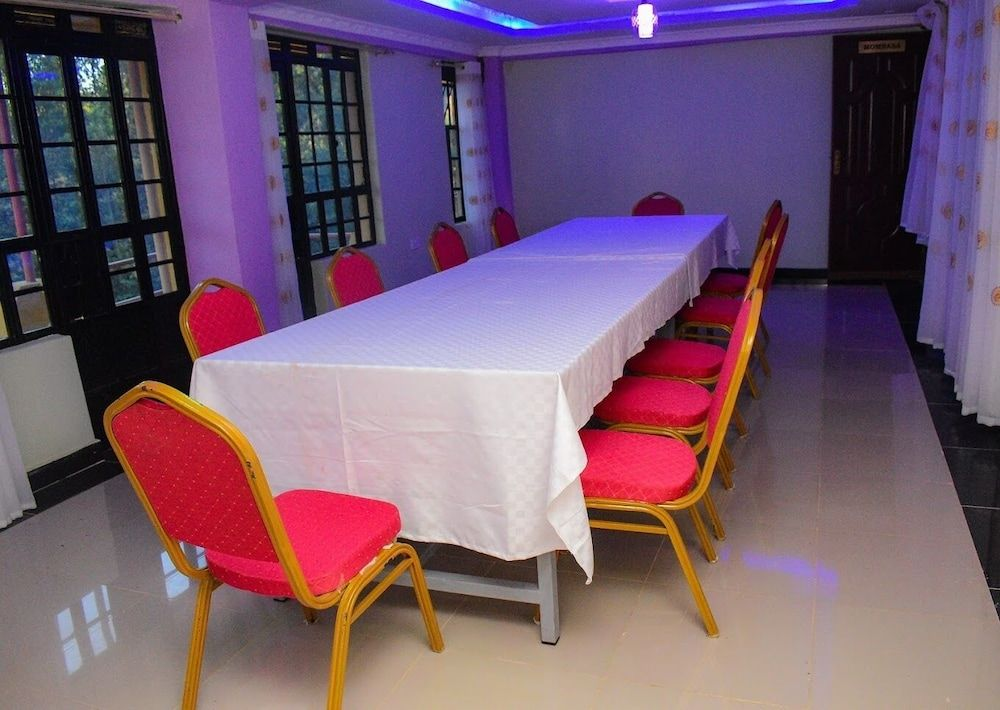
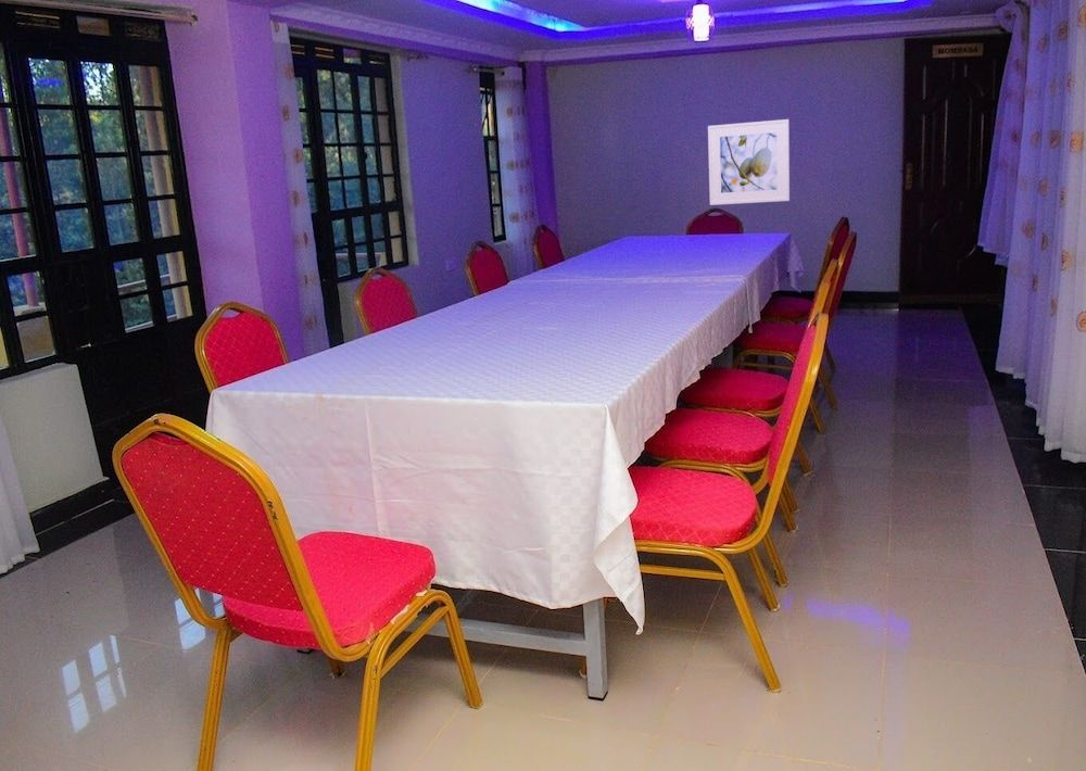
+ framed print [707,118,791,206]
